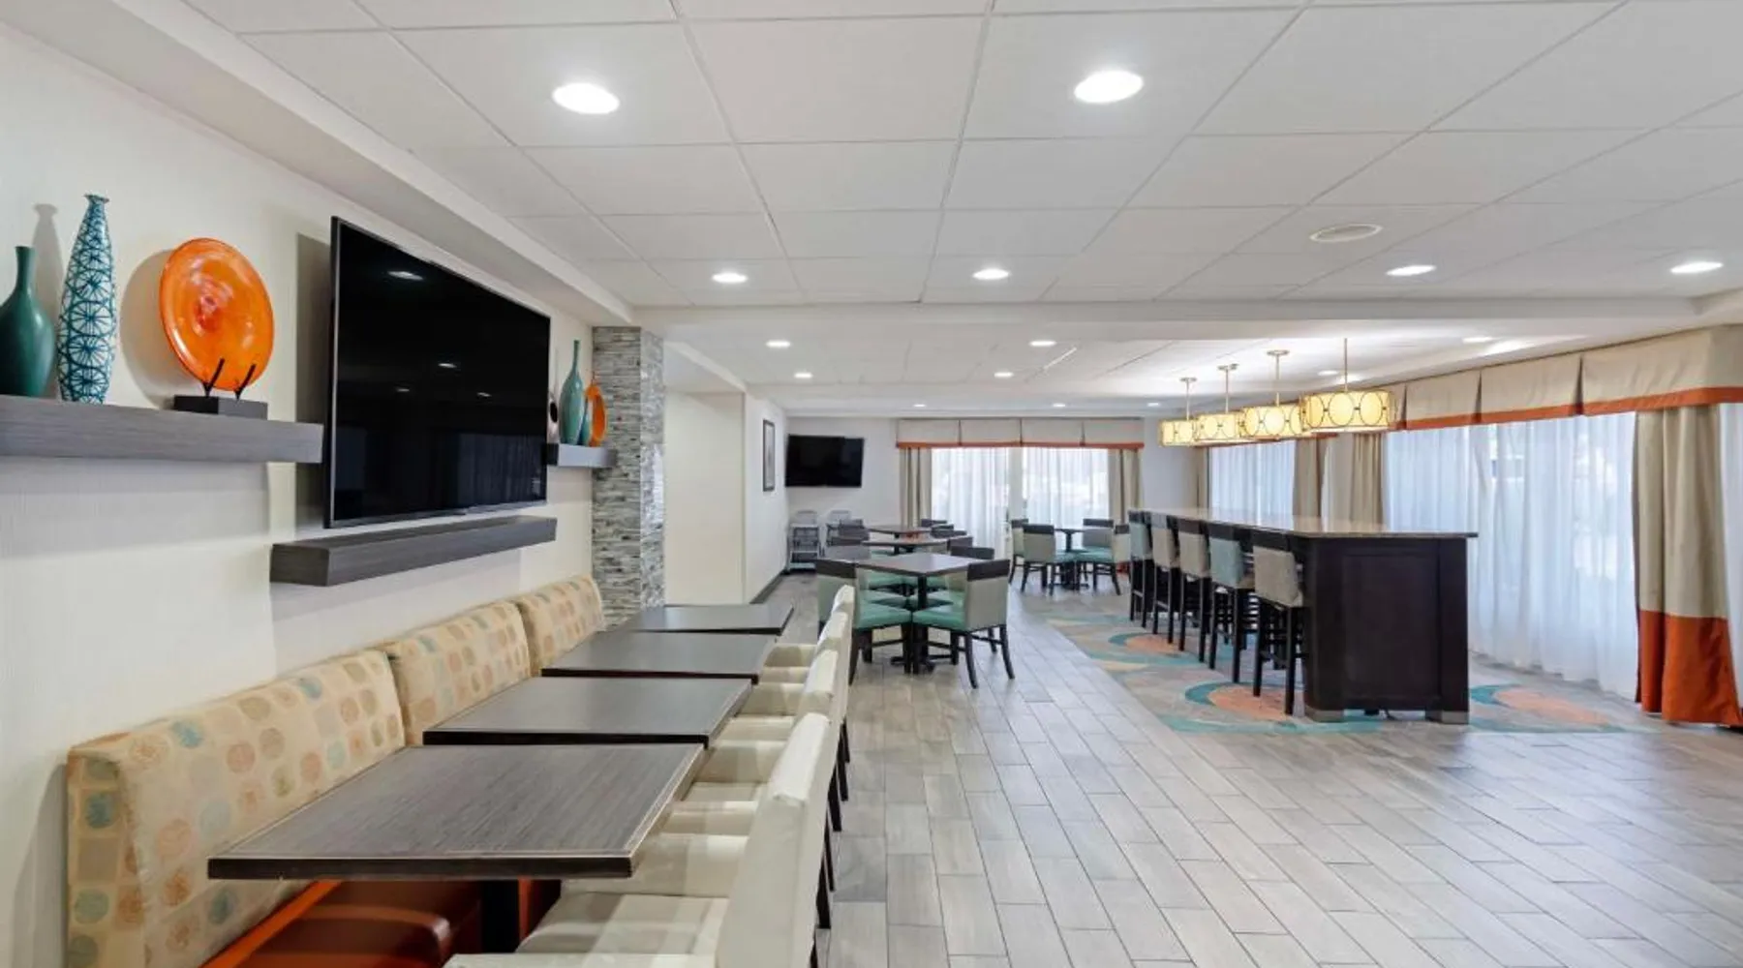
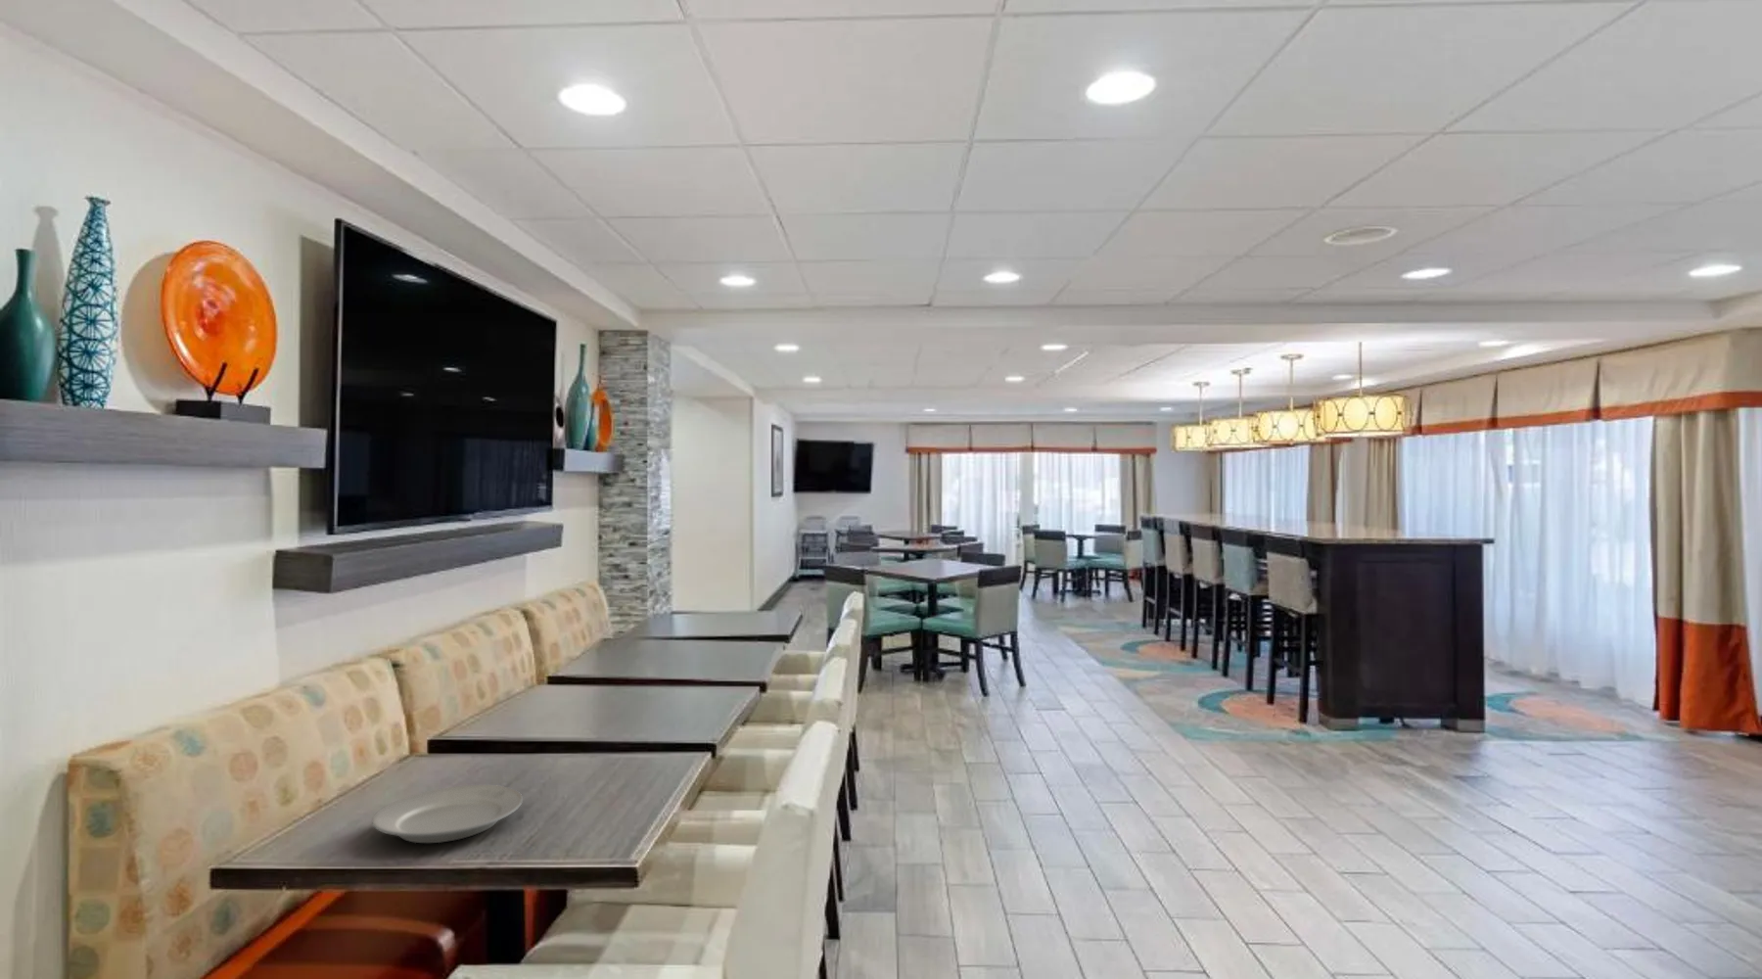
+ plate [371,784,524,844]
